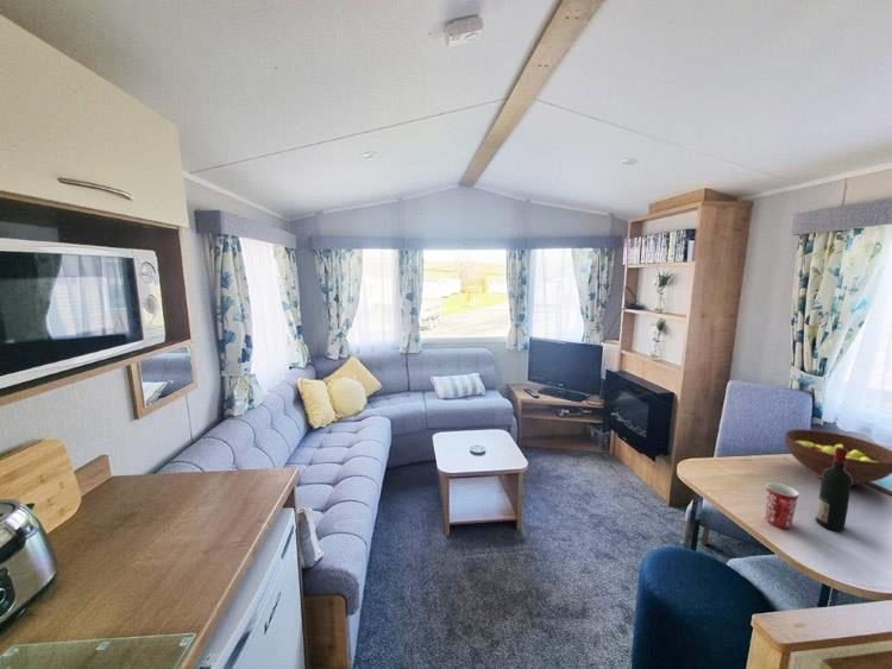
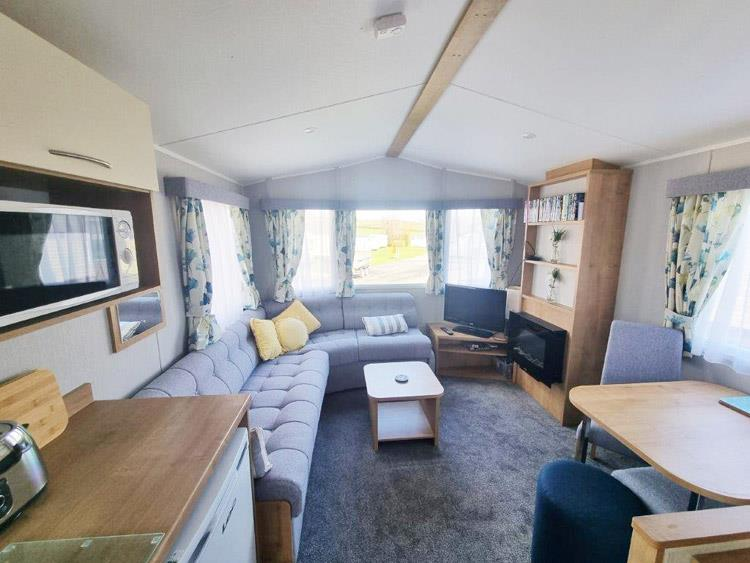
- alcohol [815,447,853,532]
- fruit bowl [784,428,892,486]
- mug [764,481,800,530]
